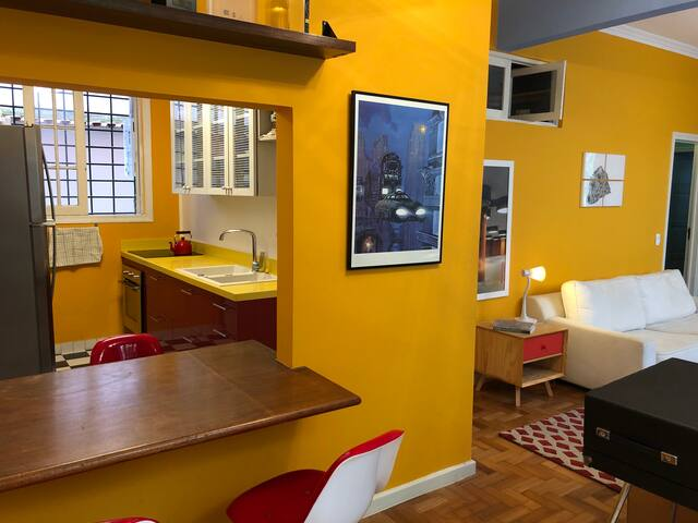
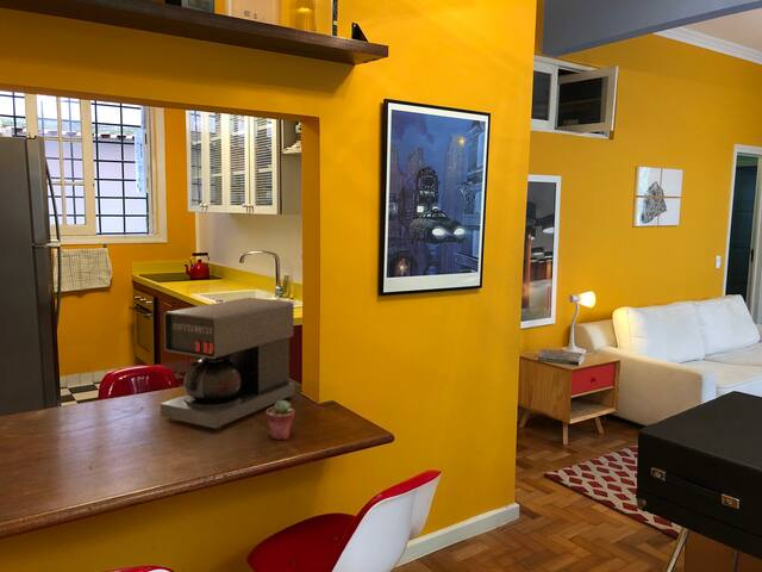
+ potted succulent [264,399,295,441]
+ coffee maker [160,297,296,431]
